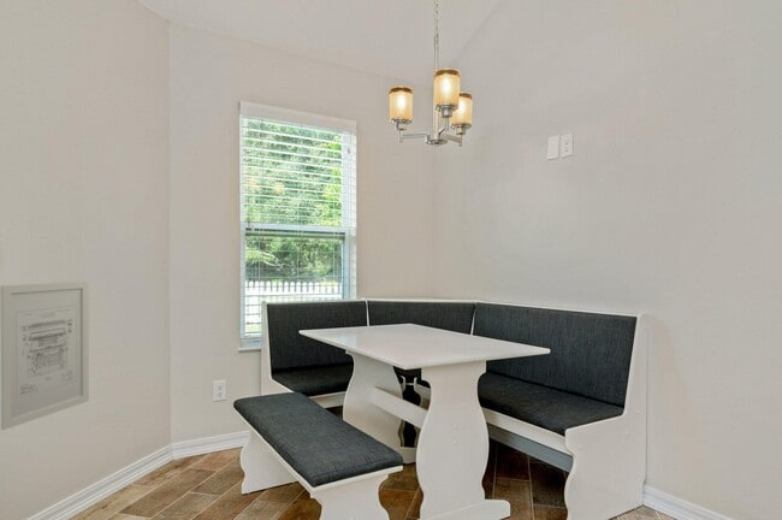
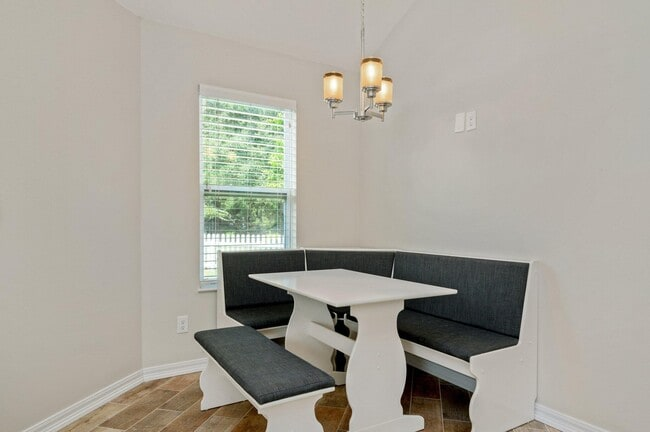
- wall art [0,280,90,431]
